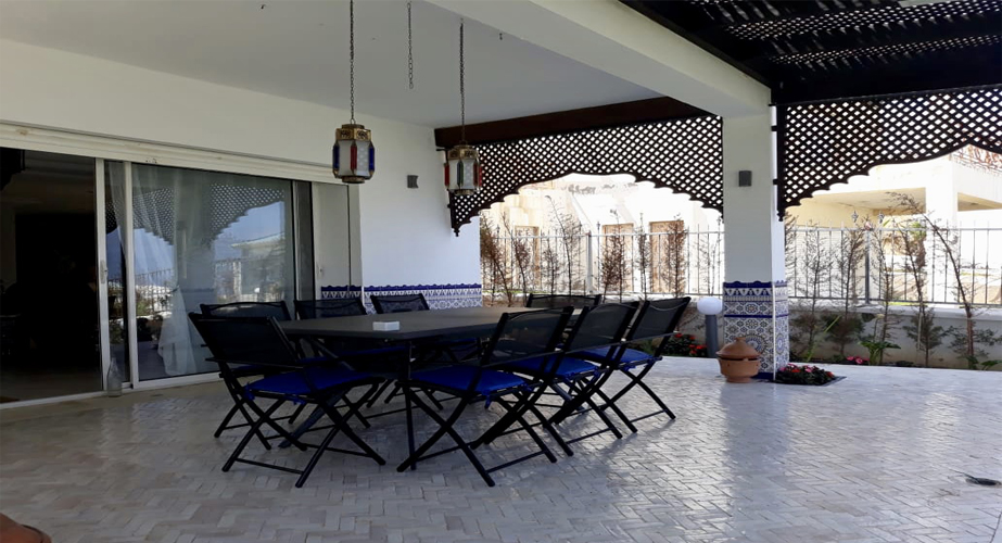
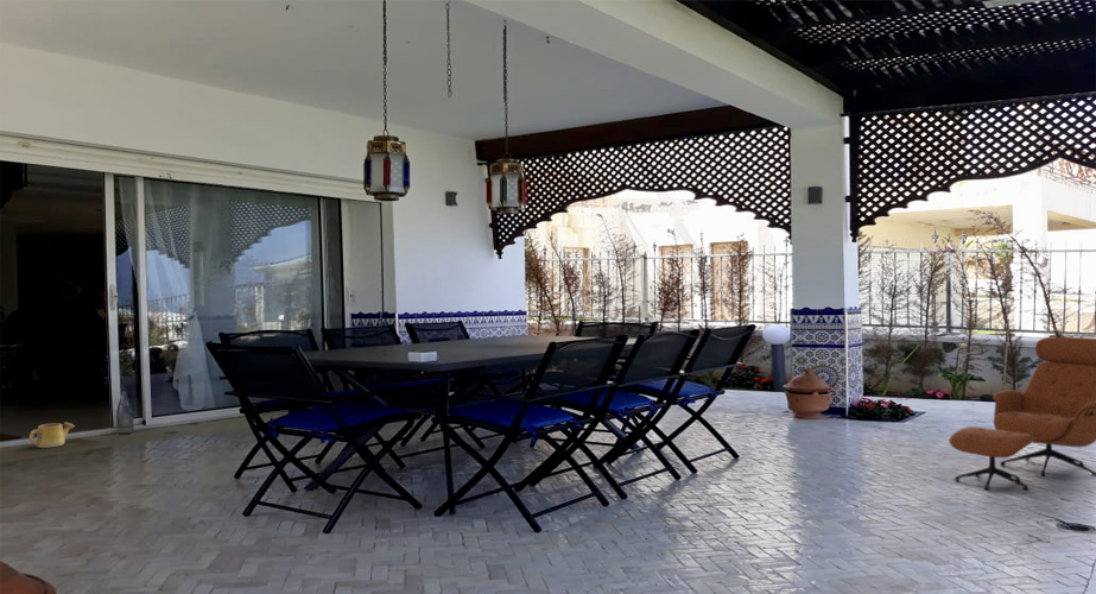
+ watering can [28,422,75,449]
+ lounge chair [948,336,1096,491]
